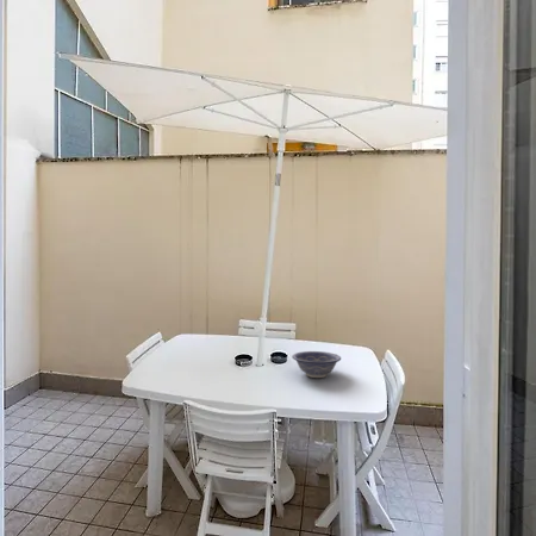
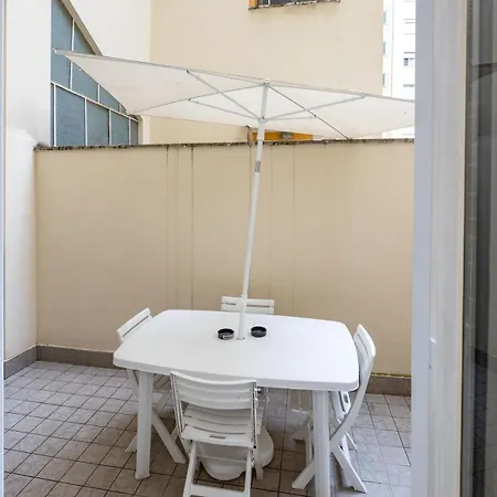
- decorative bowl [291,350,342,379]
